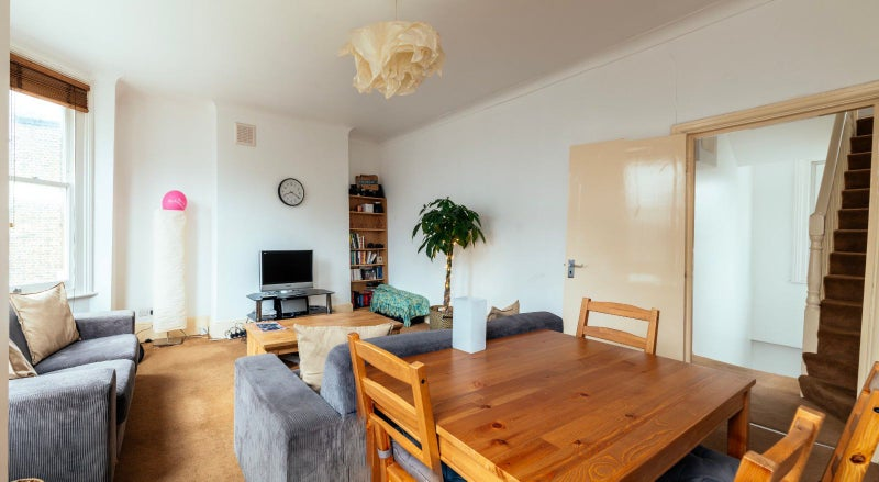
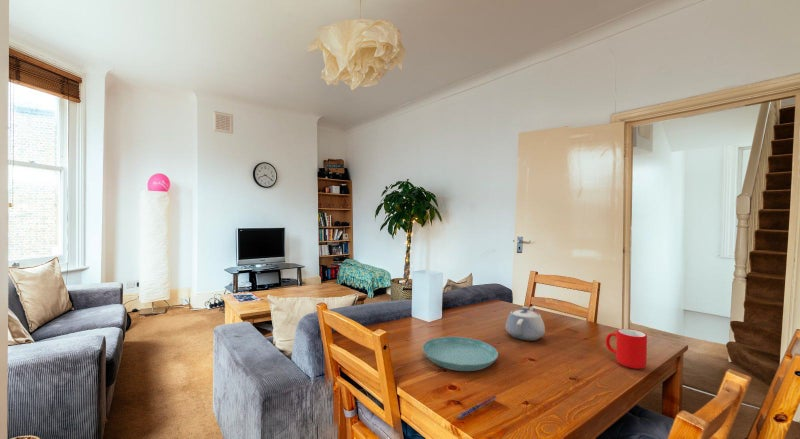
+ teapot [504,306,546,342]
+ pen [455,394,498,420]
+ cup [605,328,648,370]
+ saucer [422,336,499,372]
